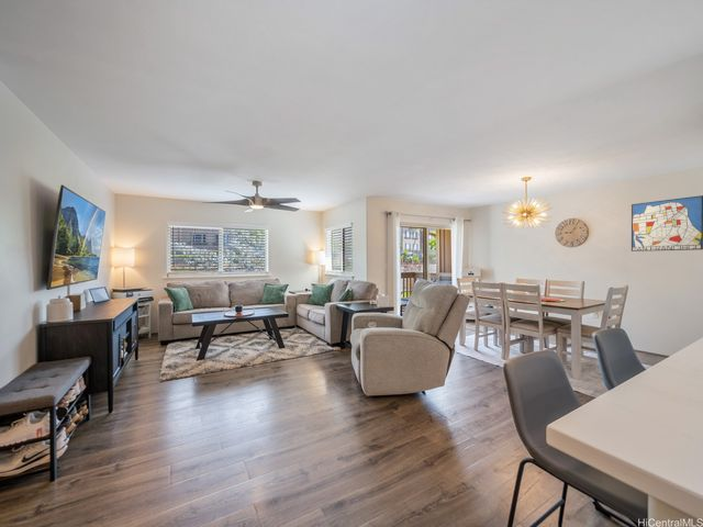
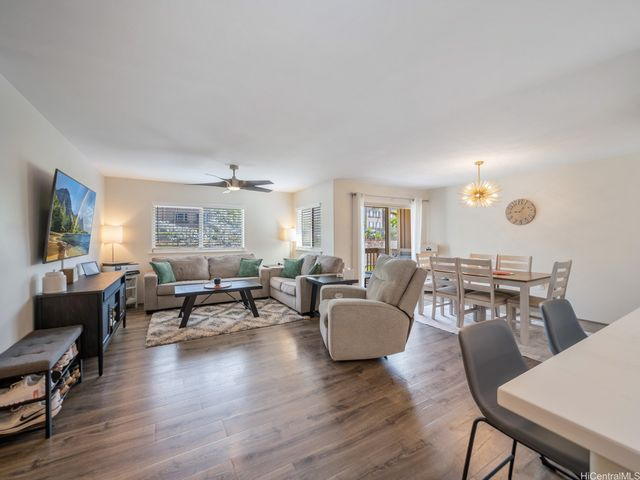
- wall art [631,194,703,253]
